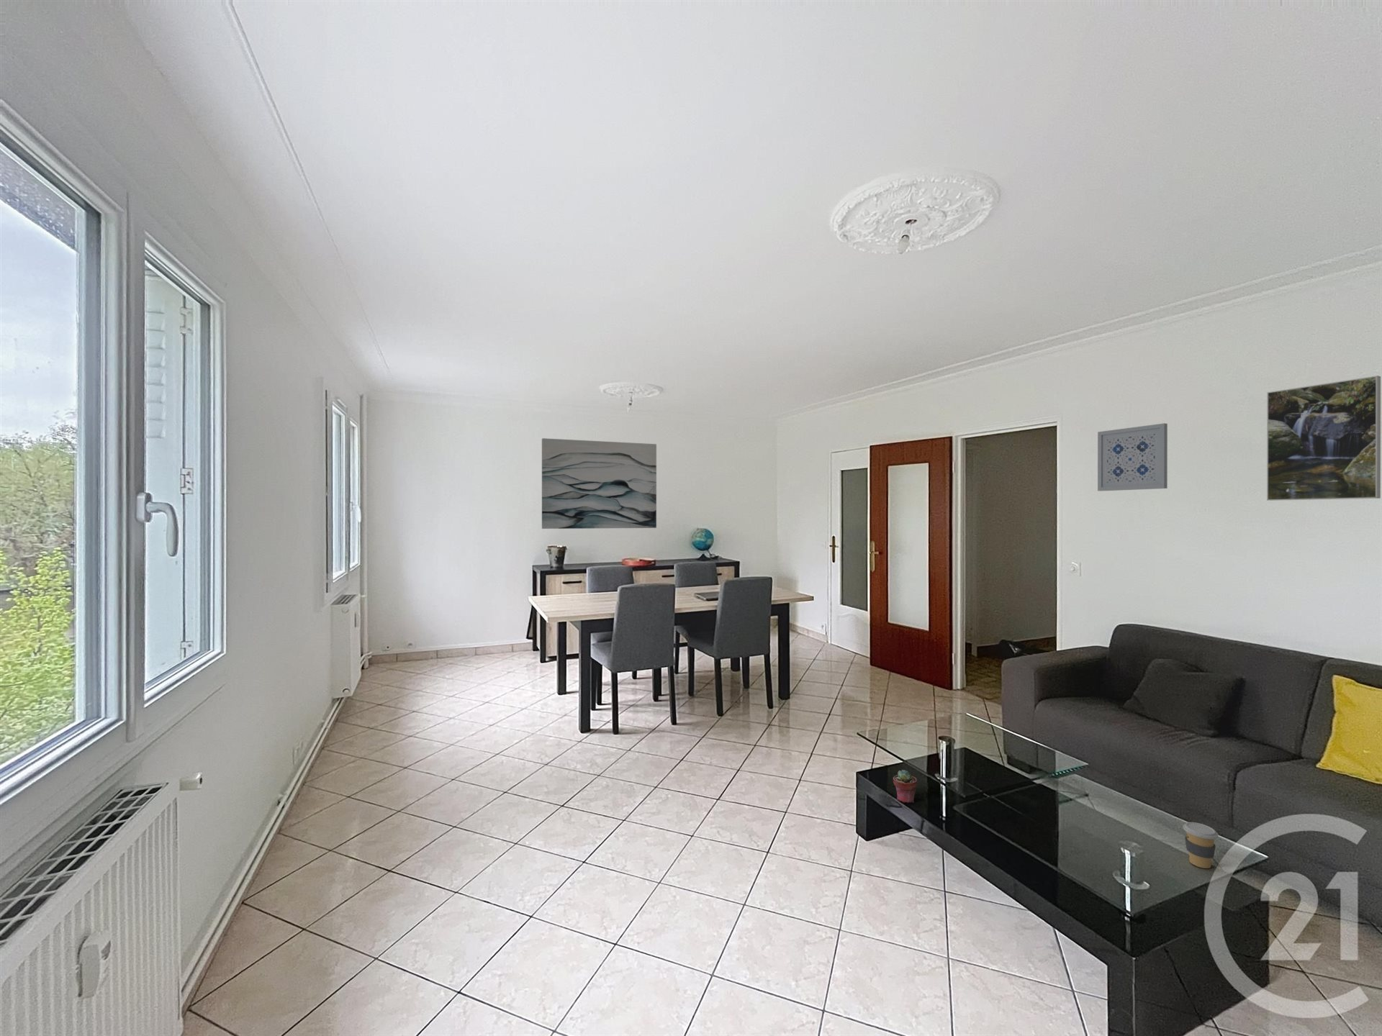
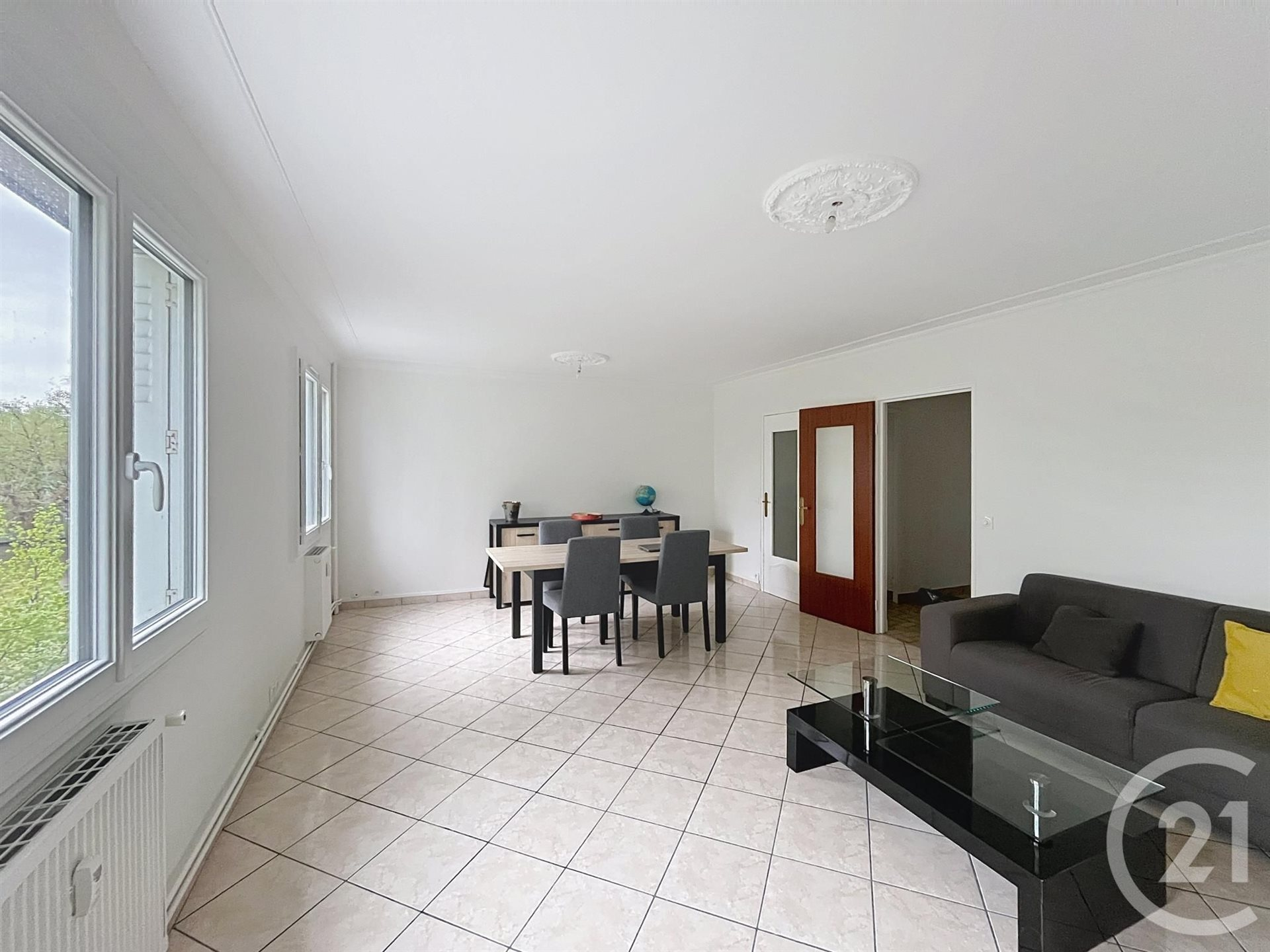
- wall art [541,437,657,530]
- potted succulent [892,769,917,803]
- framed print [1267,374,1381,502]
- wall art [1097,422,1169,492]
- coffee cup [1182,822,1220,869]
